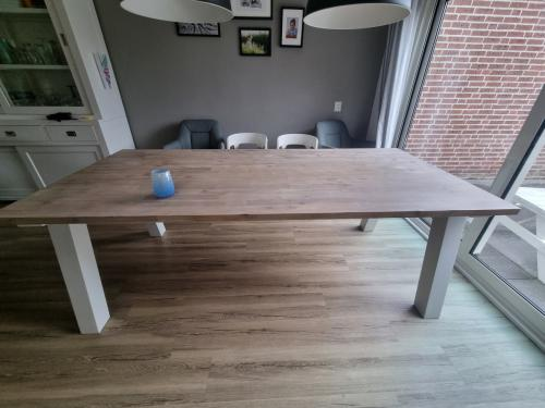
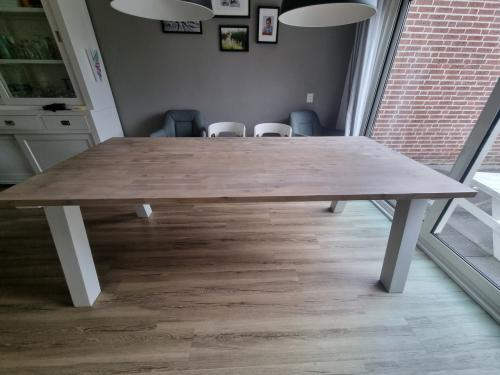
- cup [150,168,175,199]
